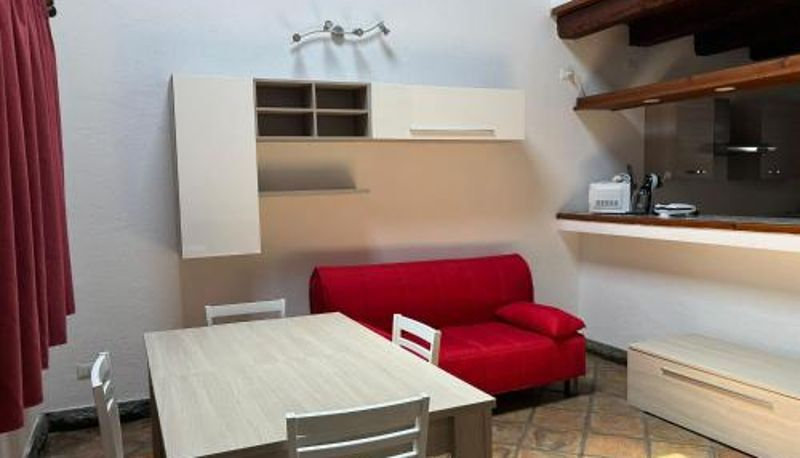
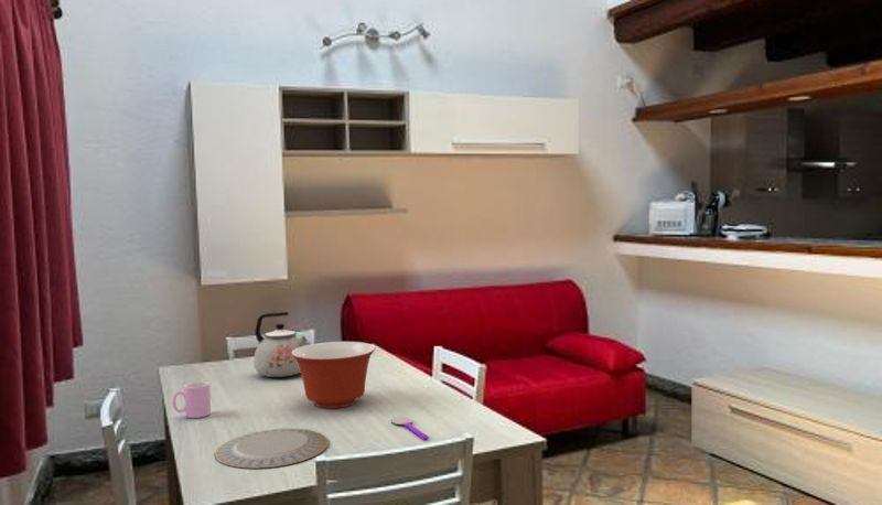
+ spoon [390,416,430,440]
+ cup [172,380,212,419]
+ chinaware [214,428,330,470]
+ kettle [252,311,309,378]
+ mixing bowl [291,341,377,409]
